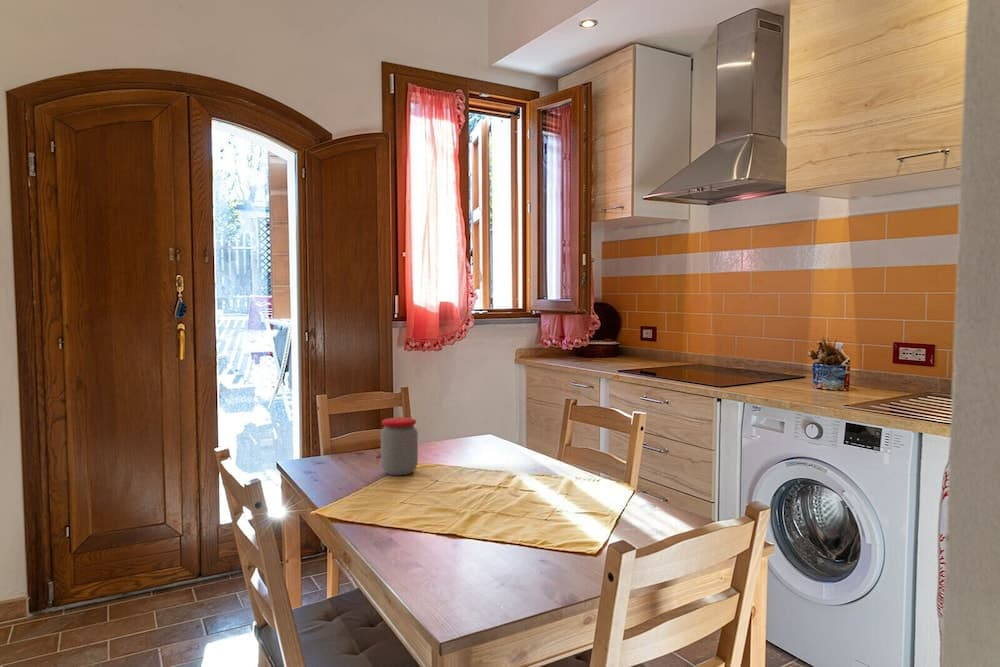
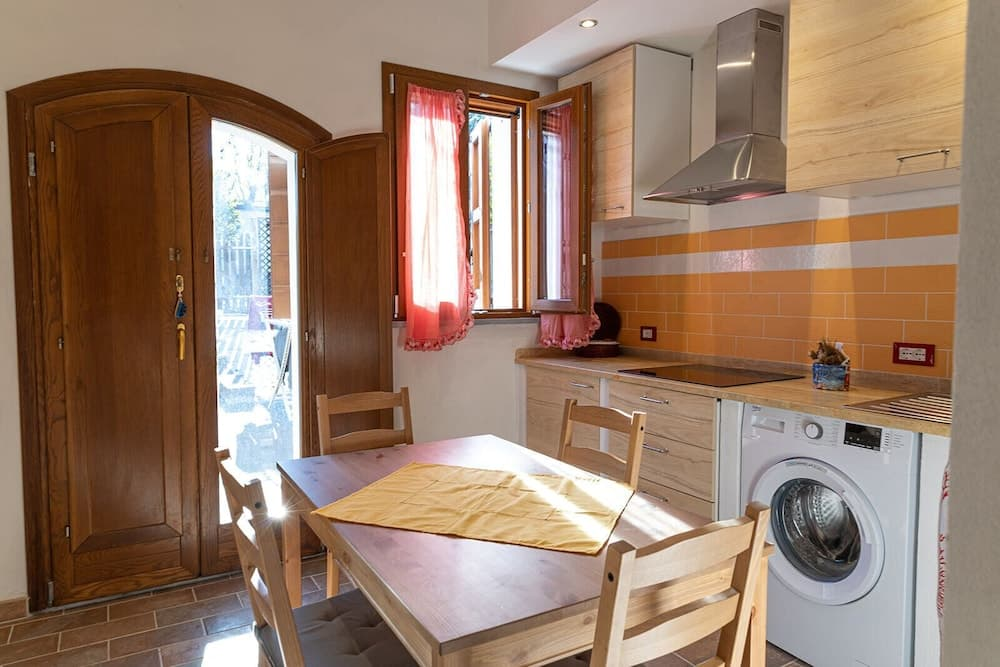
- jar [380,416,419,476]
